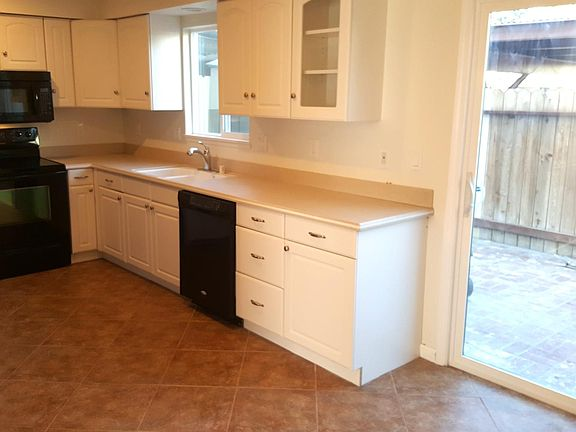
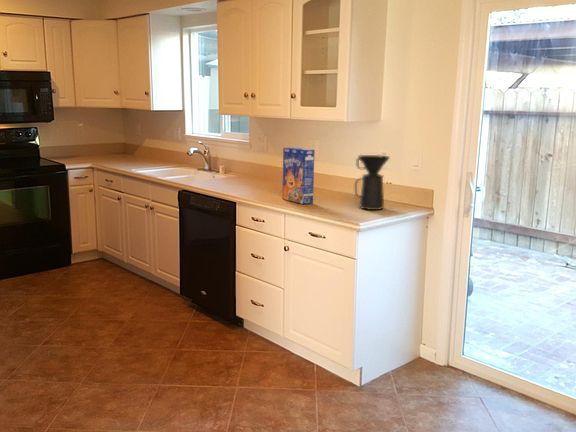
+ cereal box [281,147,316,205]
+ coffee maker [354,154,391,211]
